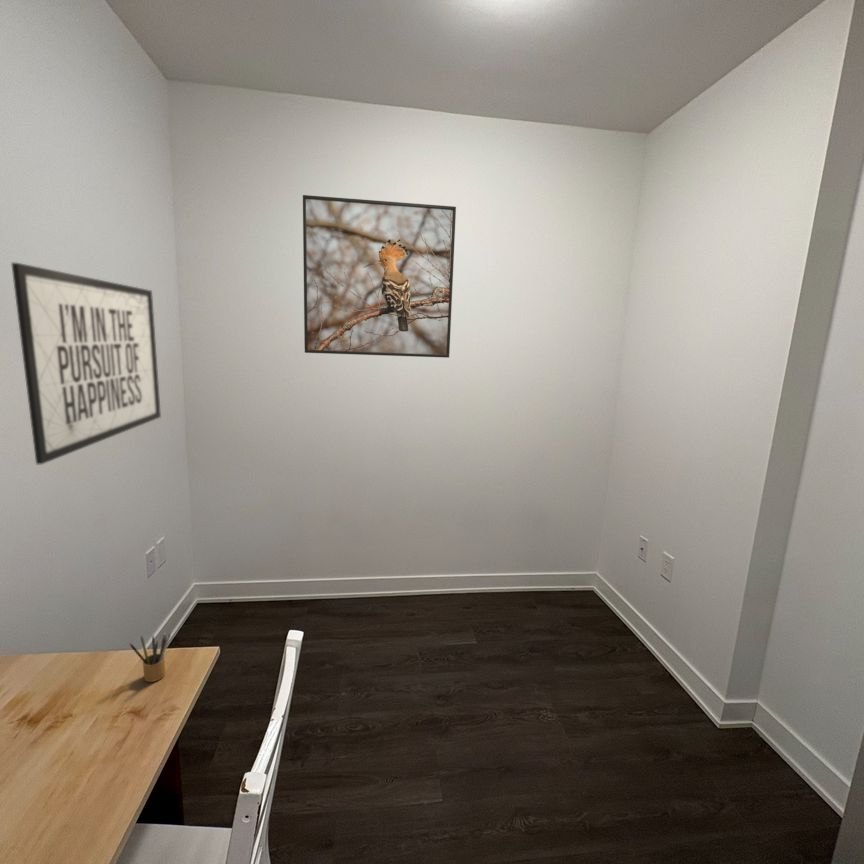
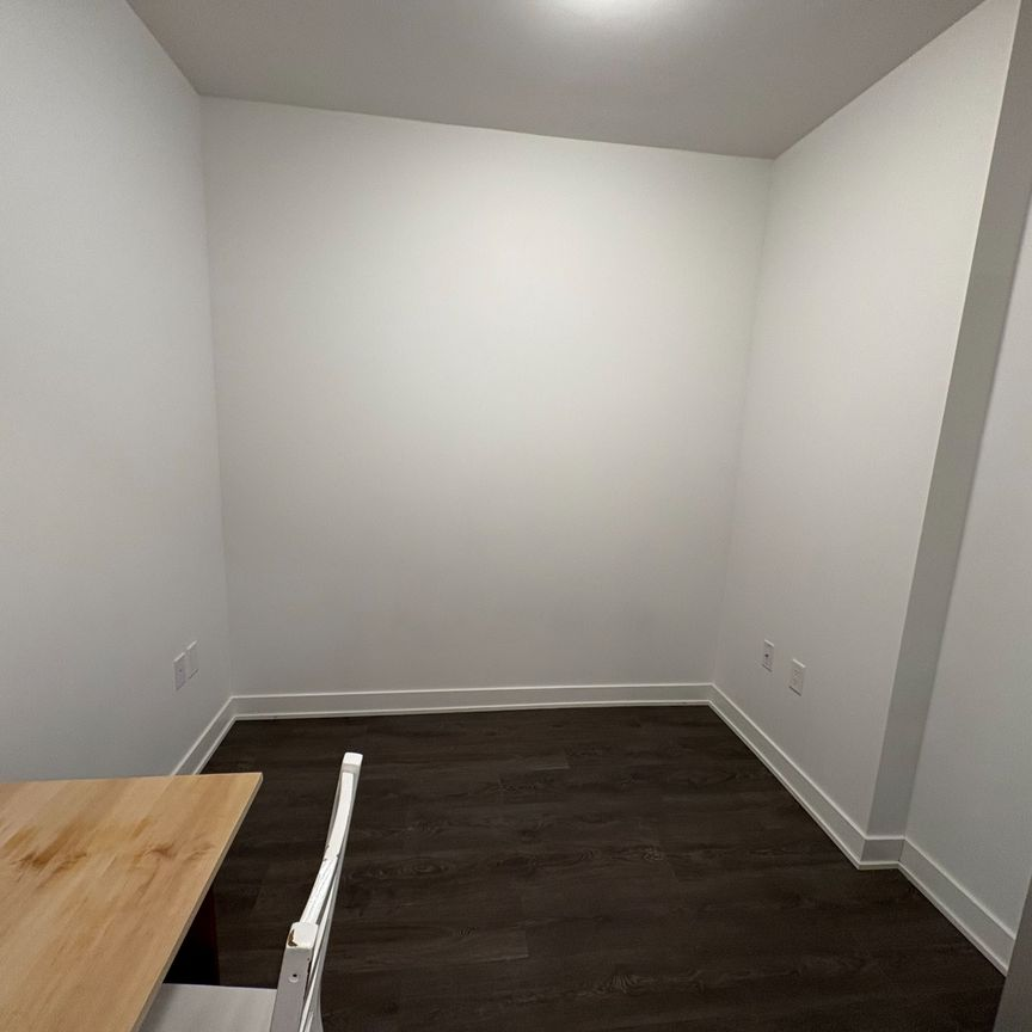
- mirror [10,262,162,465]
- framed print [302,194,457,359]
- pencil box [128,632,171,683]
